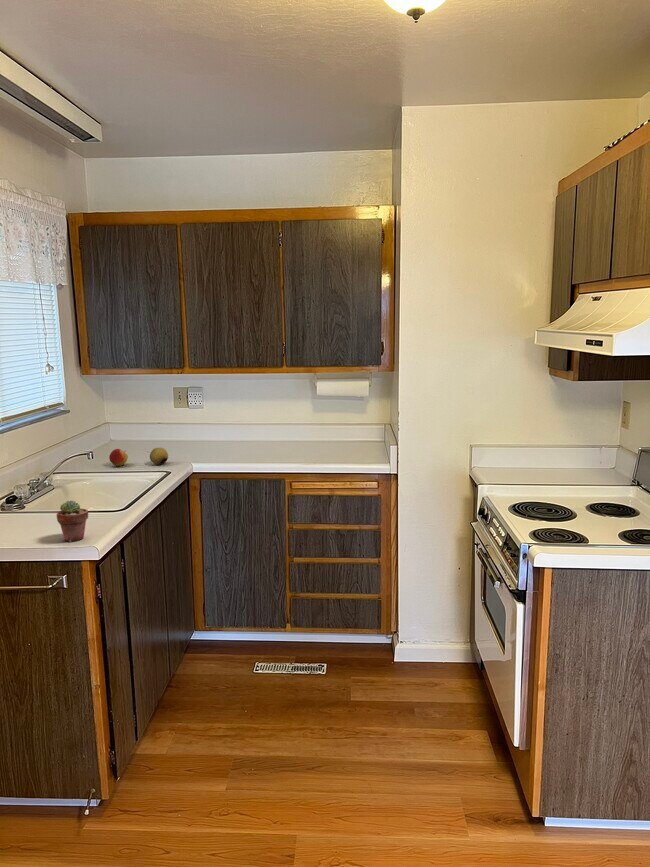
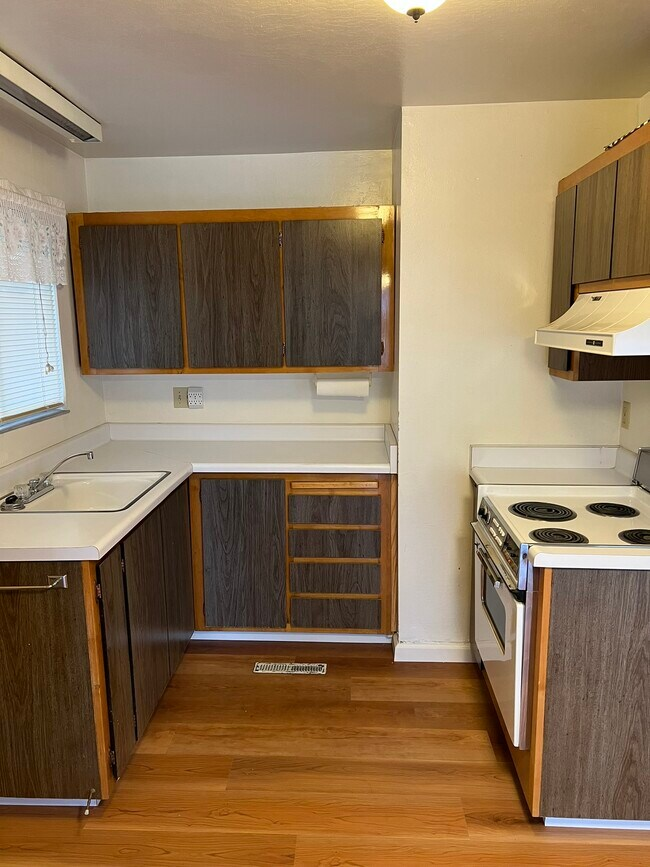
- fruit [149,447,169,465]
- potted succulent [56,499,89,543]
- apple [108,448,129,467]
